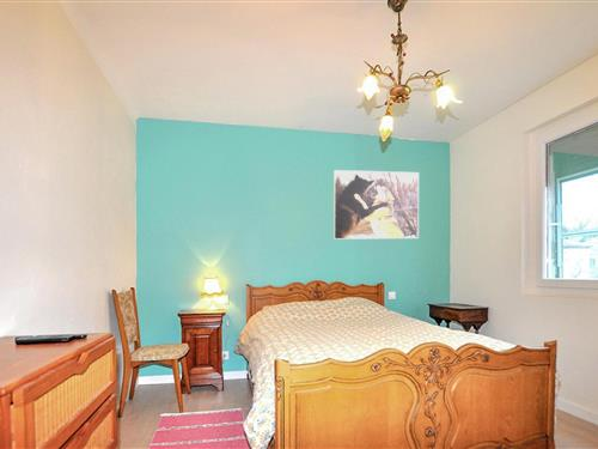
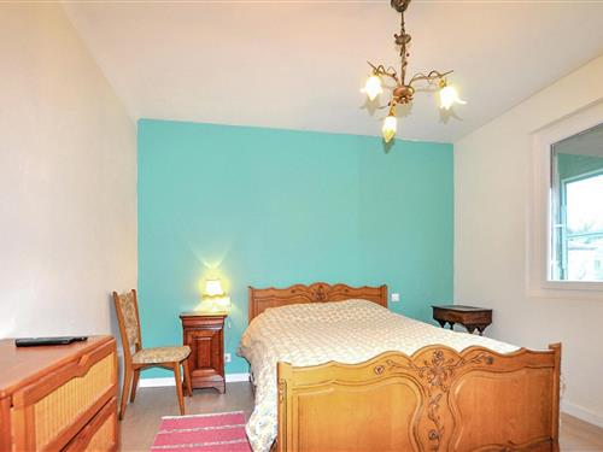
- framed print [332,169,420,241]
